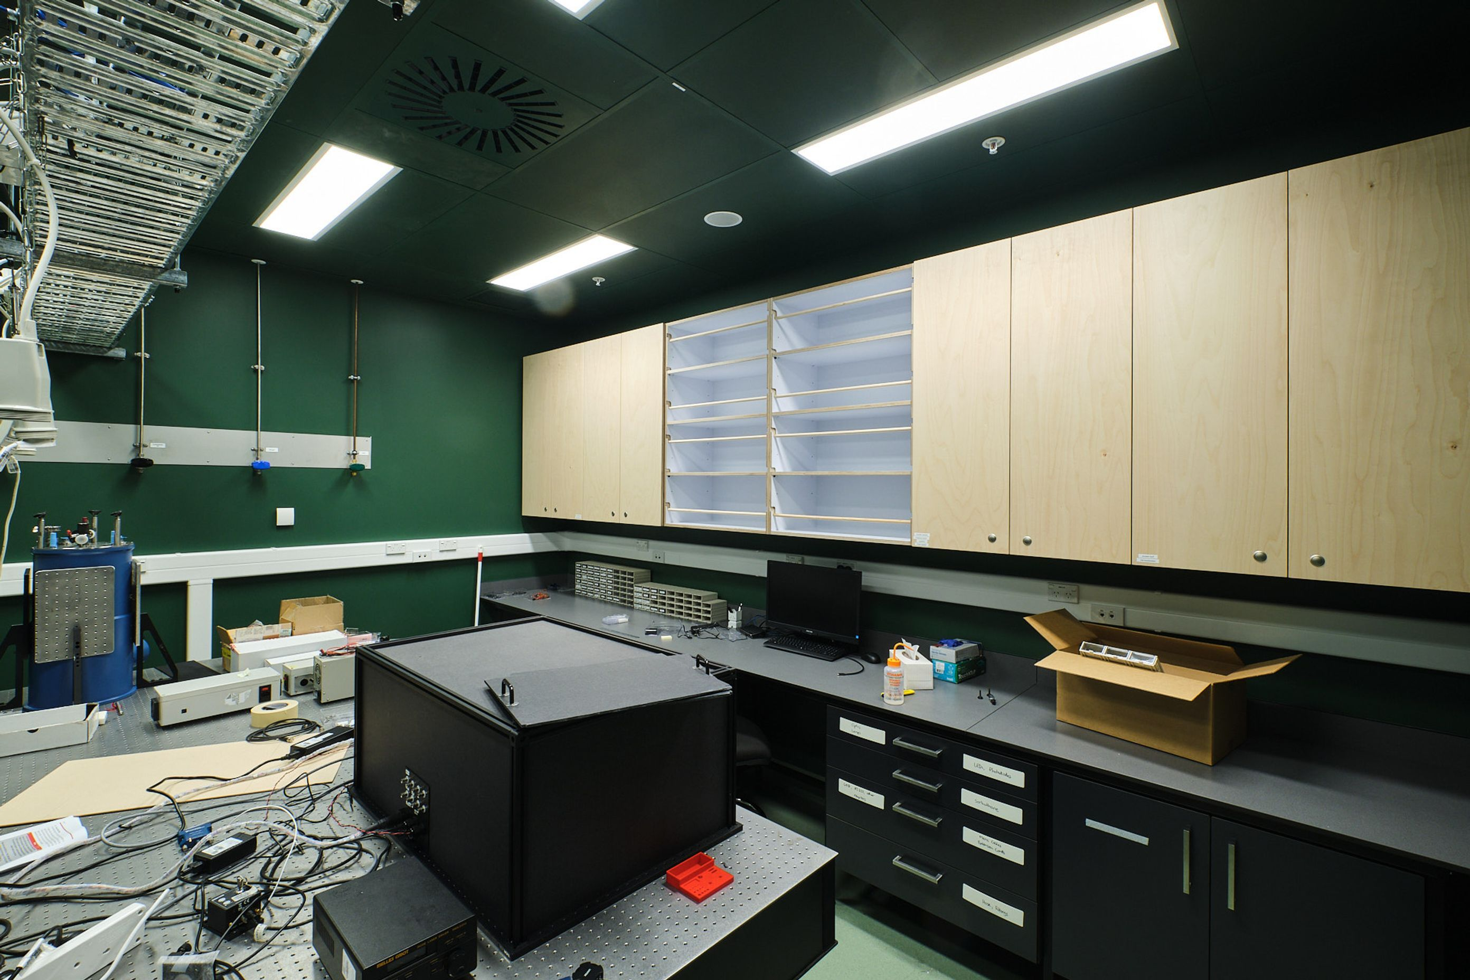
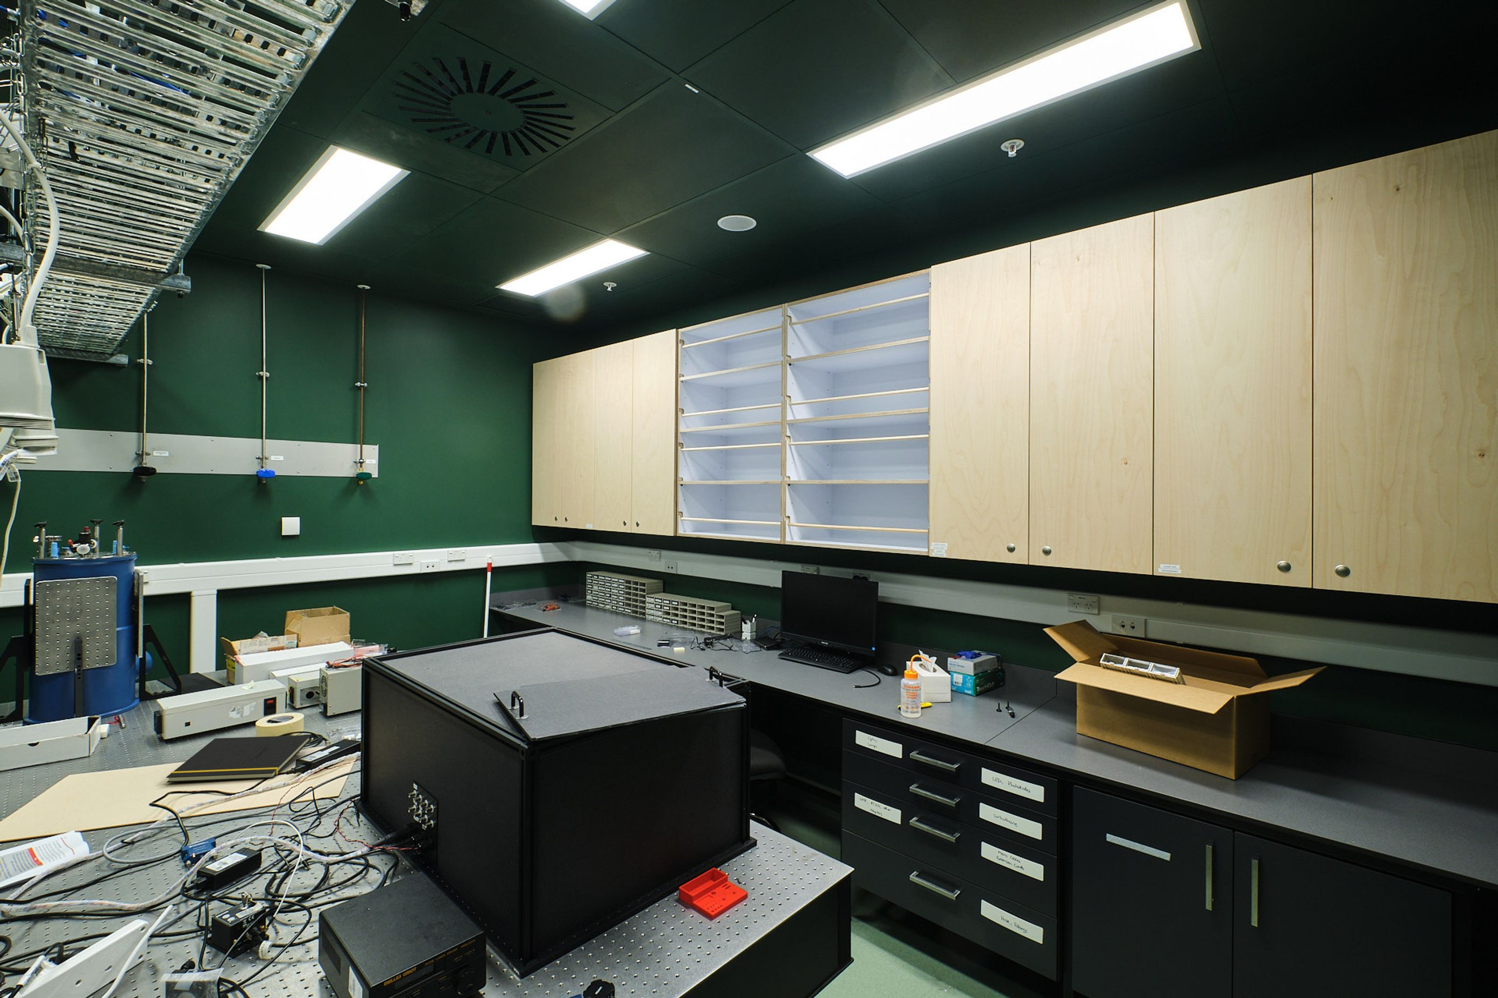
+ notepad [166,734,312,783]
